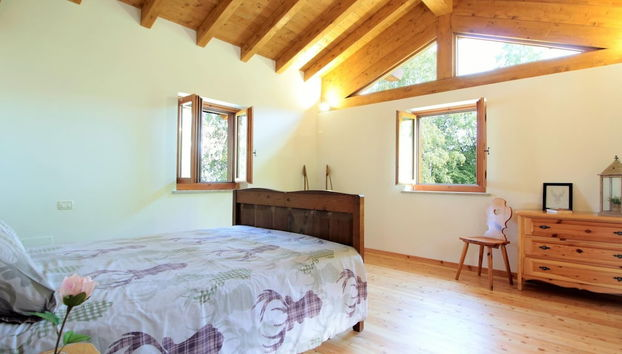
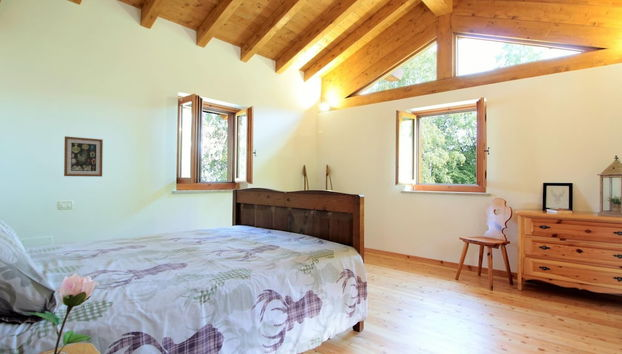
+ wall art [63,135,104,178]
